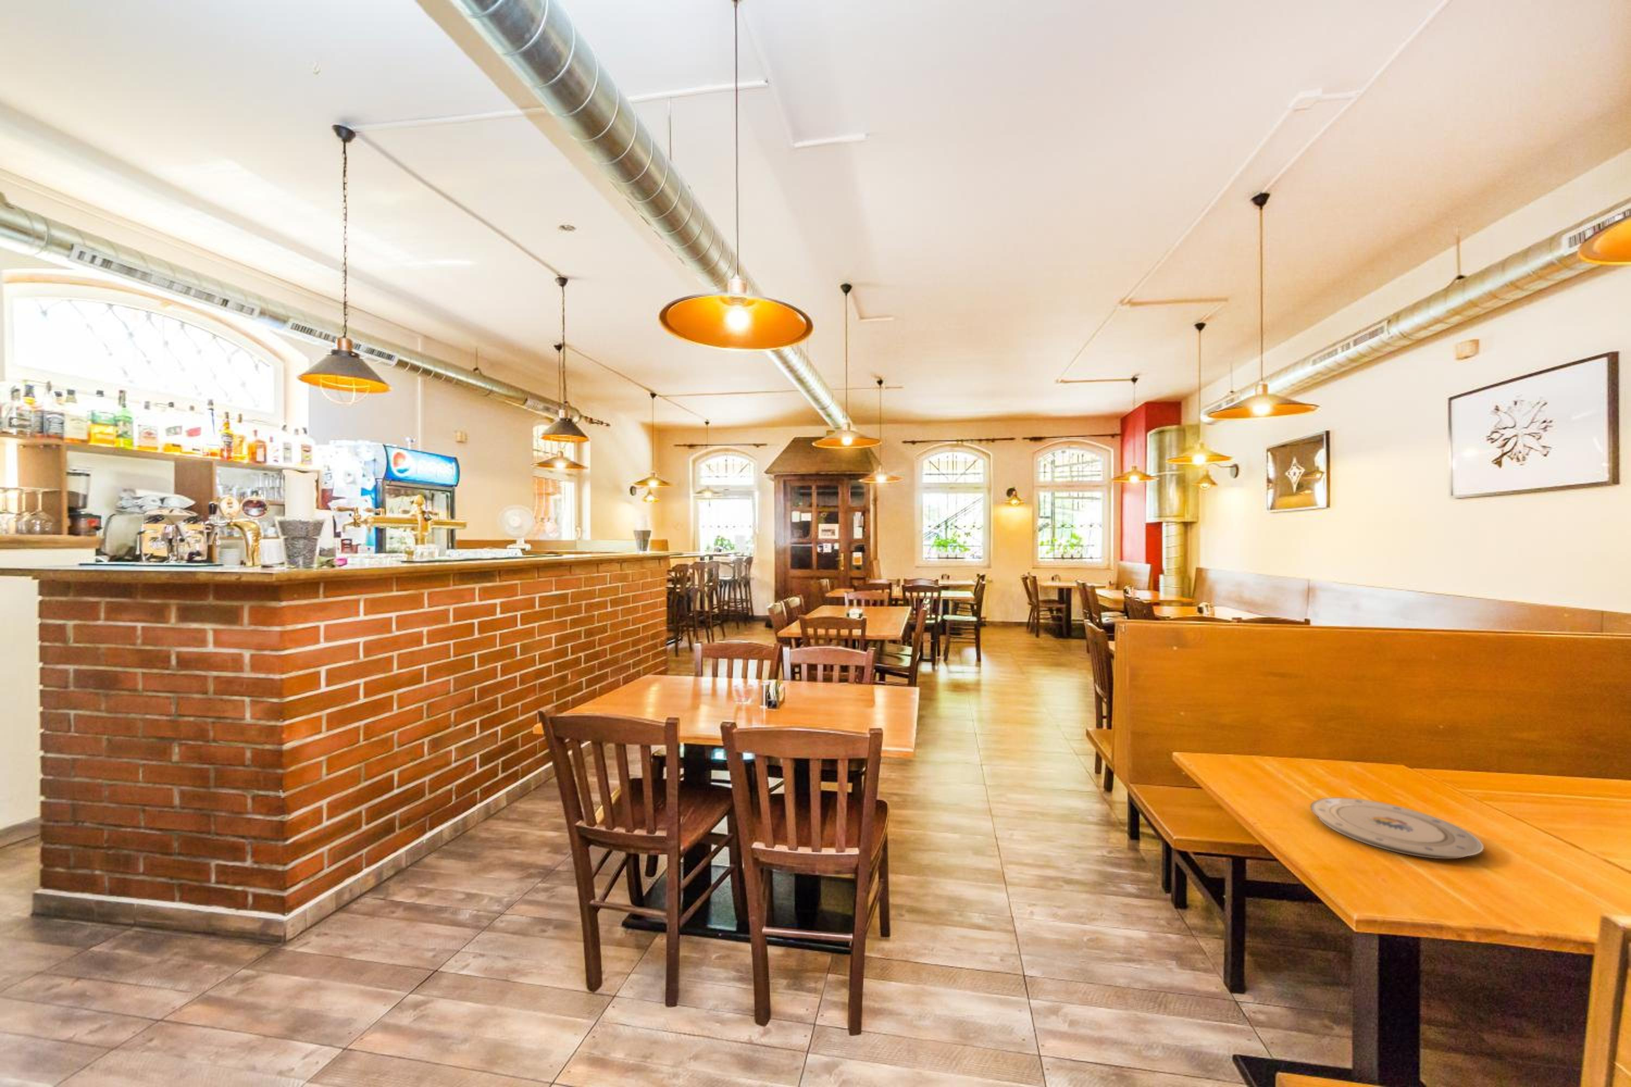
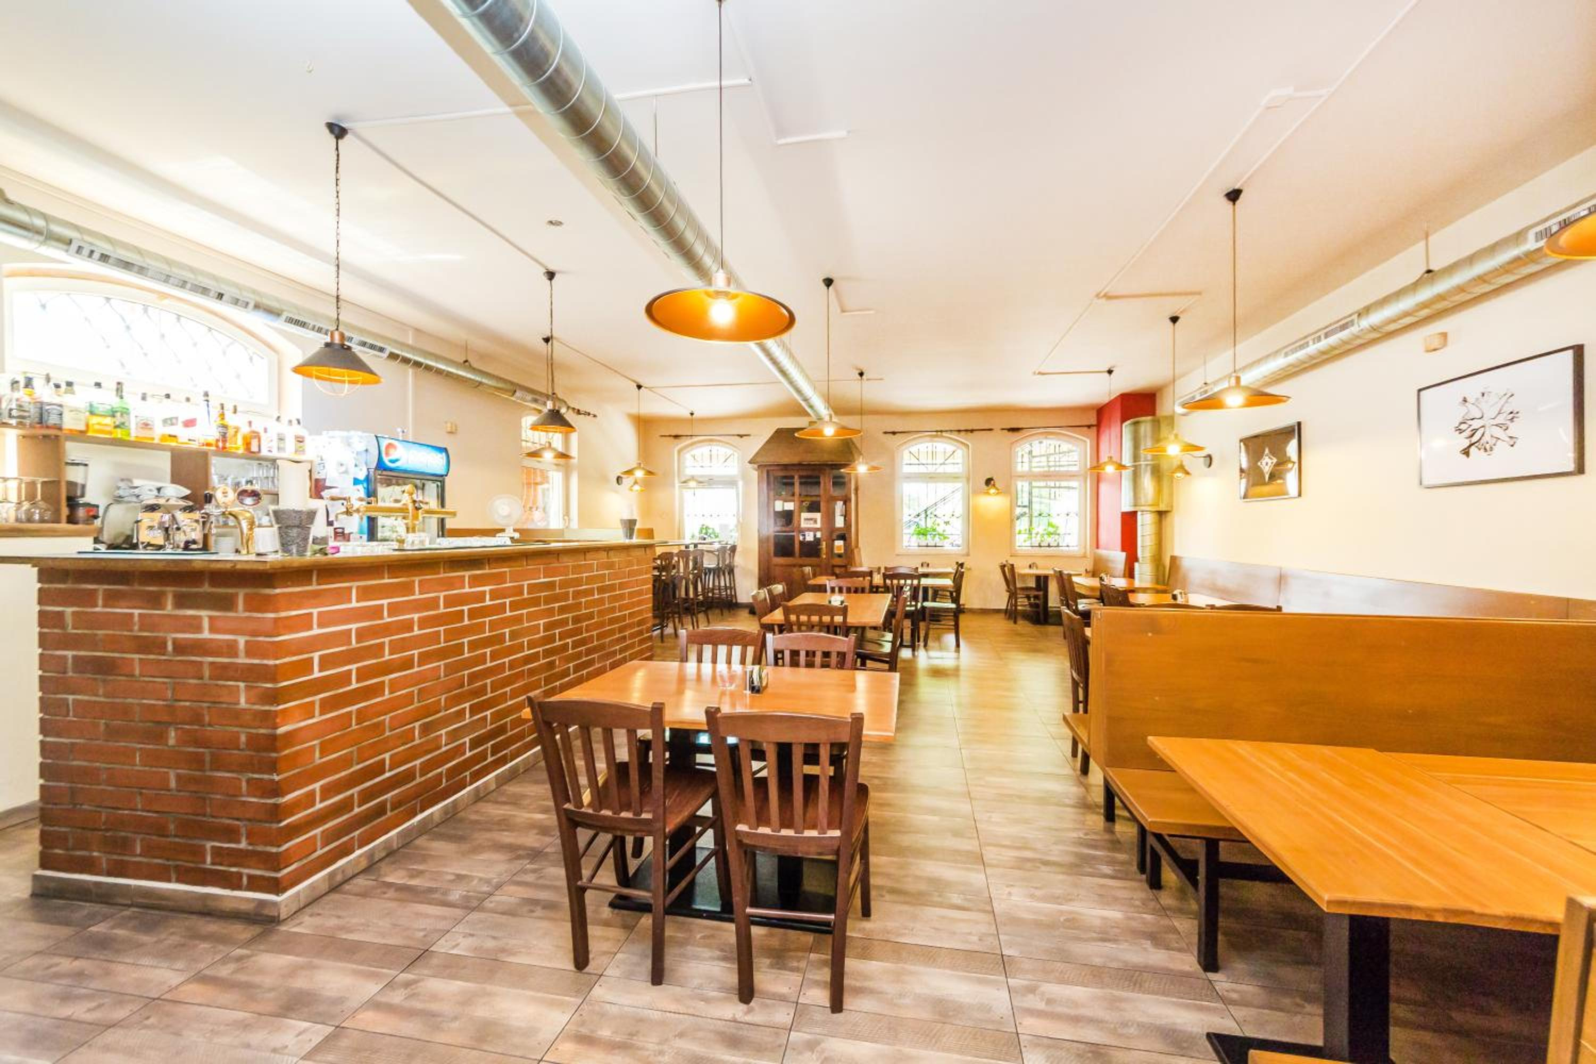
- plate [1311,797,1484,859]
